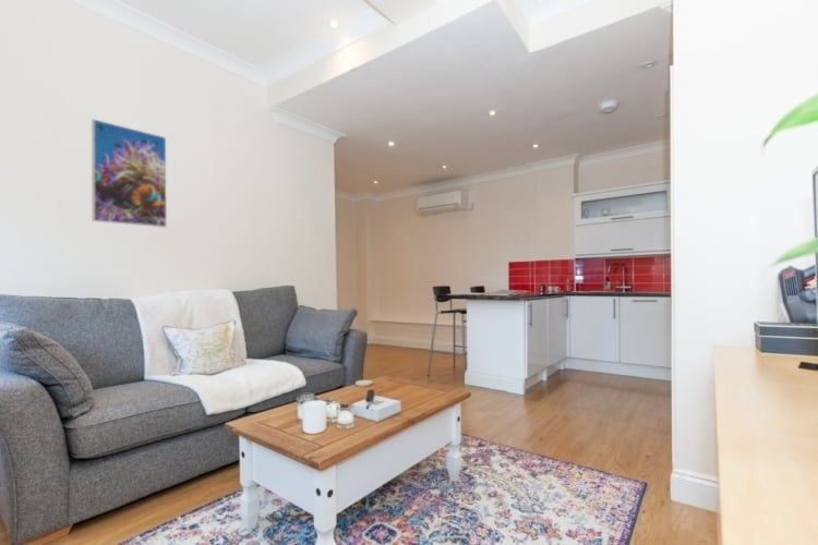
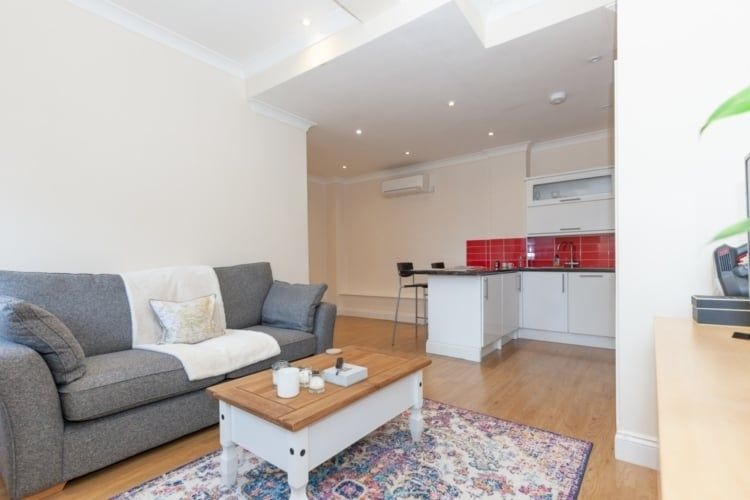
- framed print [91,118,168,229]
